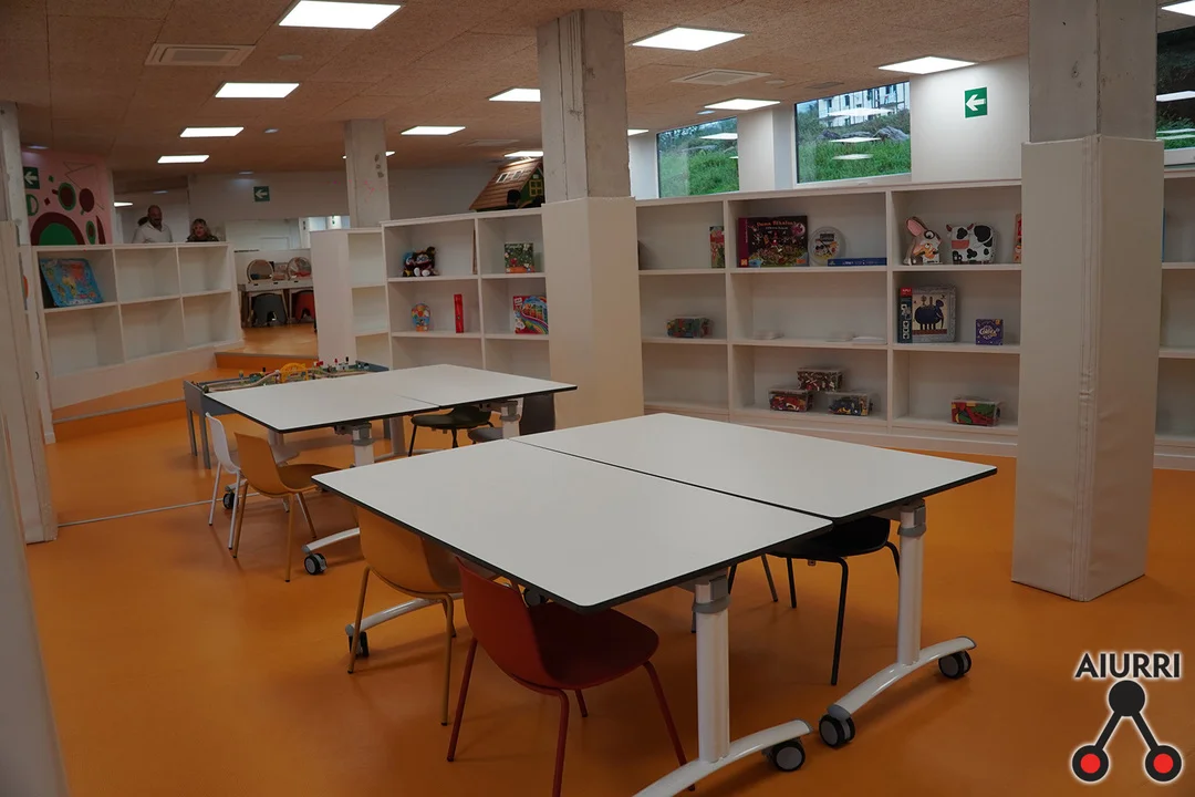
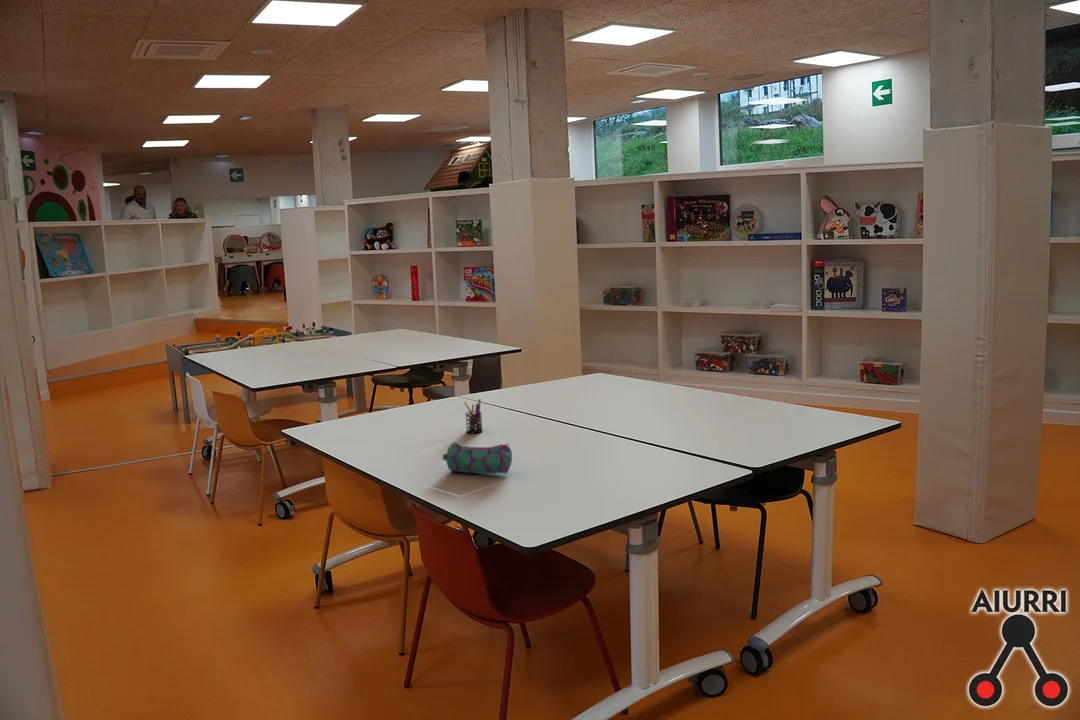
+ pencil case [442,441,513,475]
+ pen holder [463,398,484,434]
